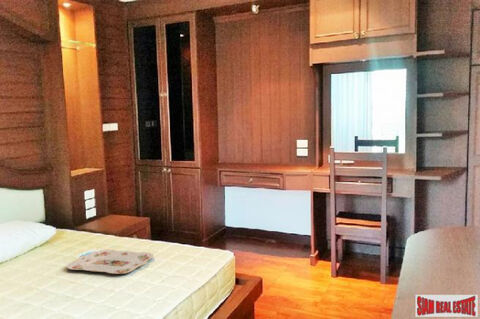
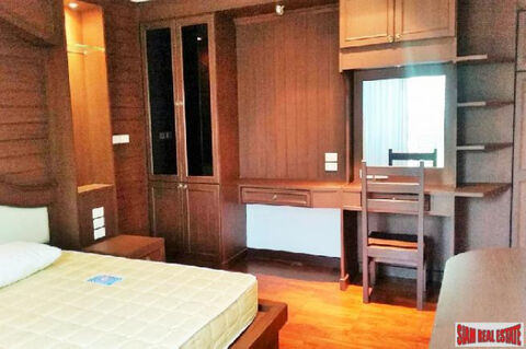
- serving tray [66,249,154,275]
